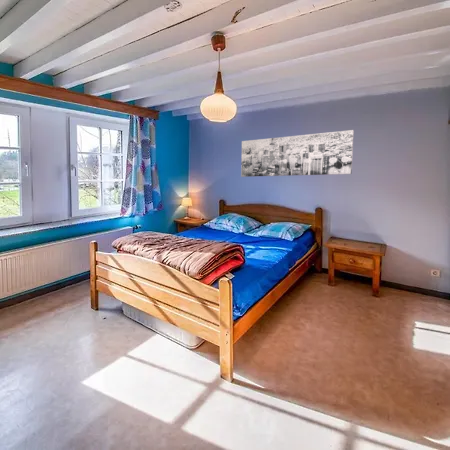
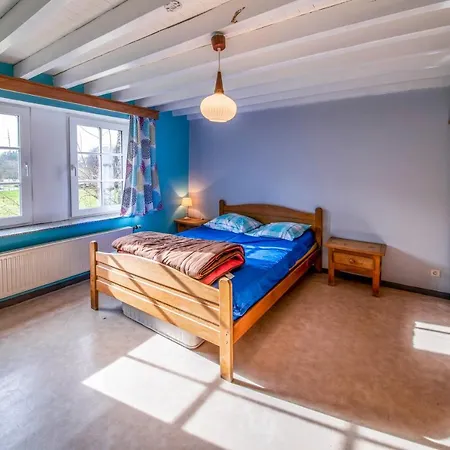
- wall art [240,129,355,178]
